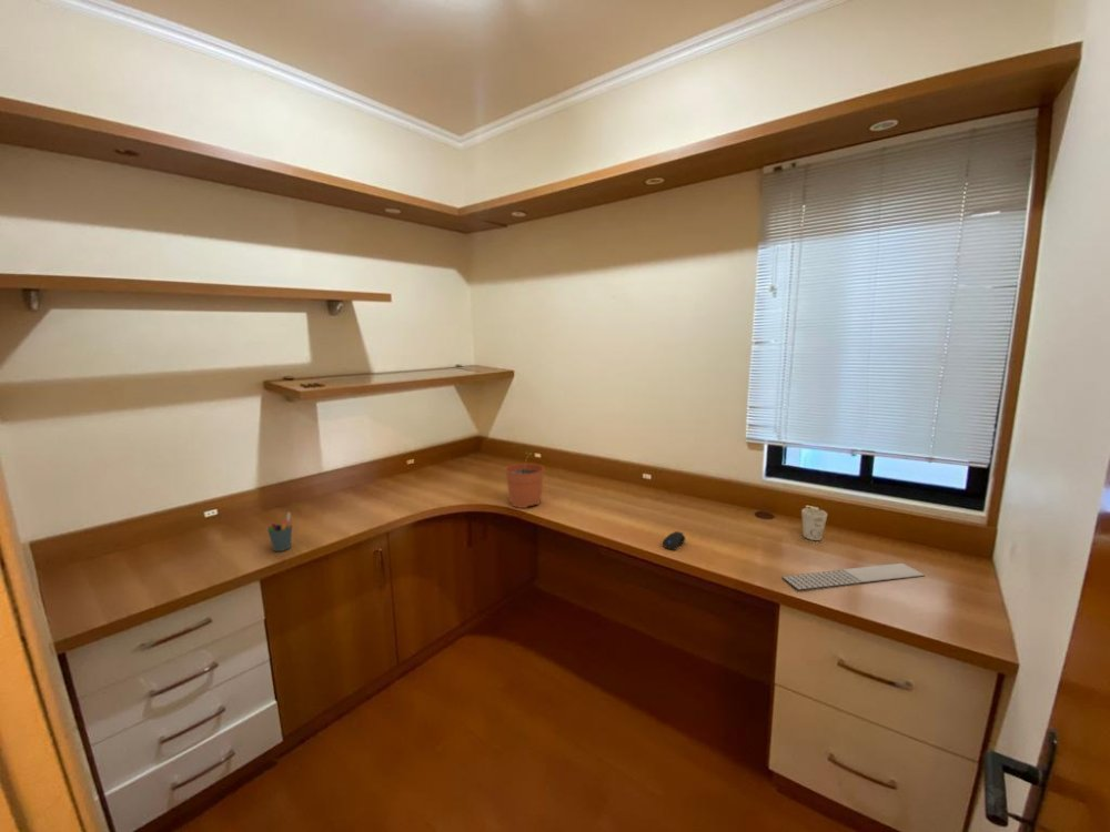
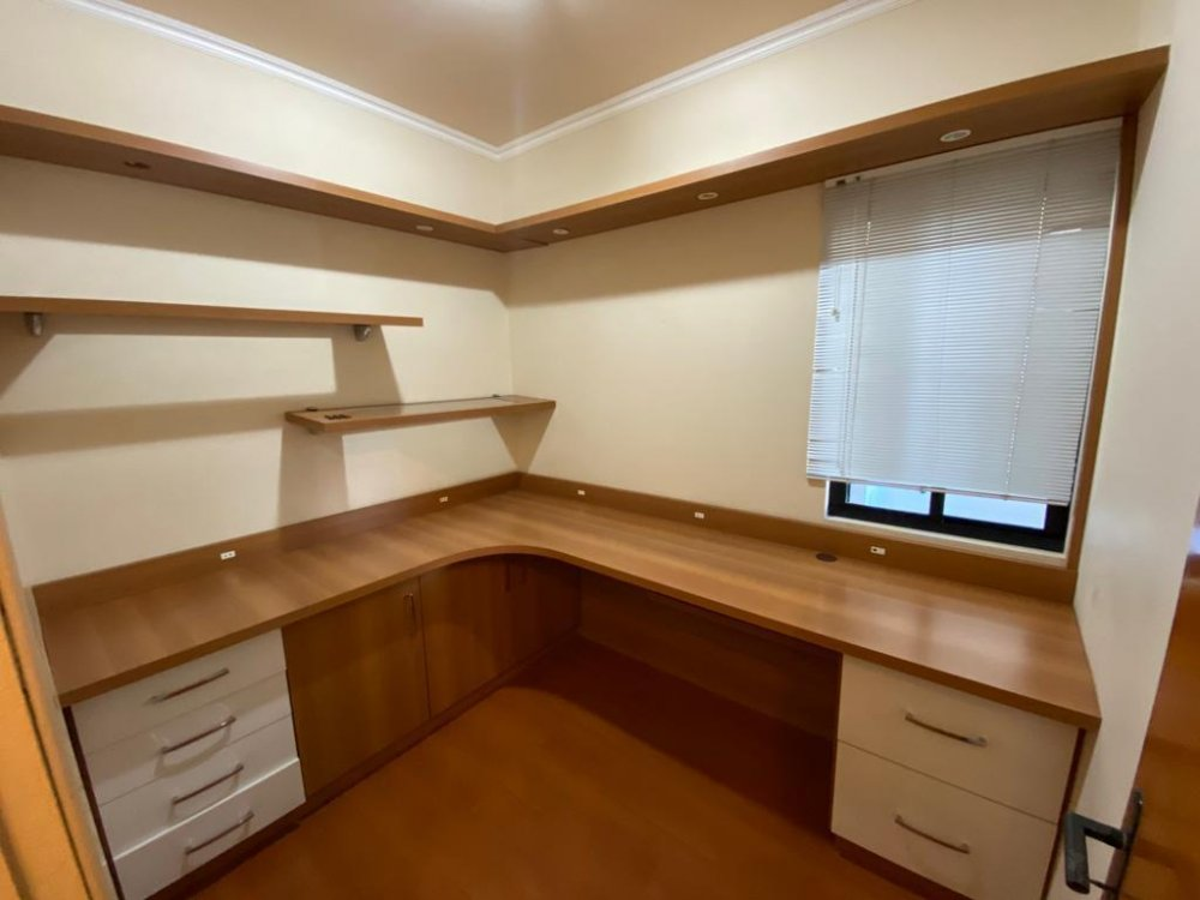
- computer mouse [662,530,686,550]
- plant pot [504,451,545,509]
- mug [800,507,828,541]
- pen holder [266,511,293,552]
- keyboard [781,562,926,591]
